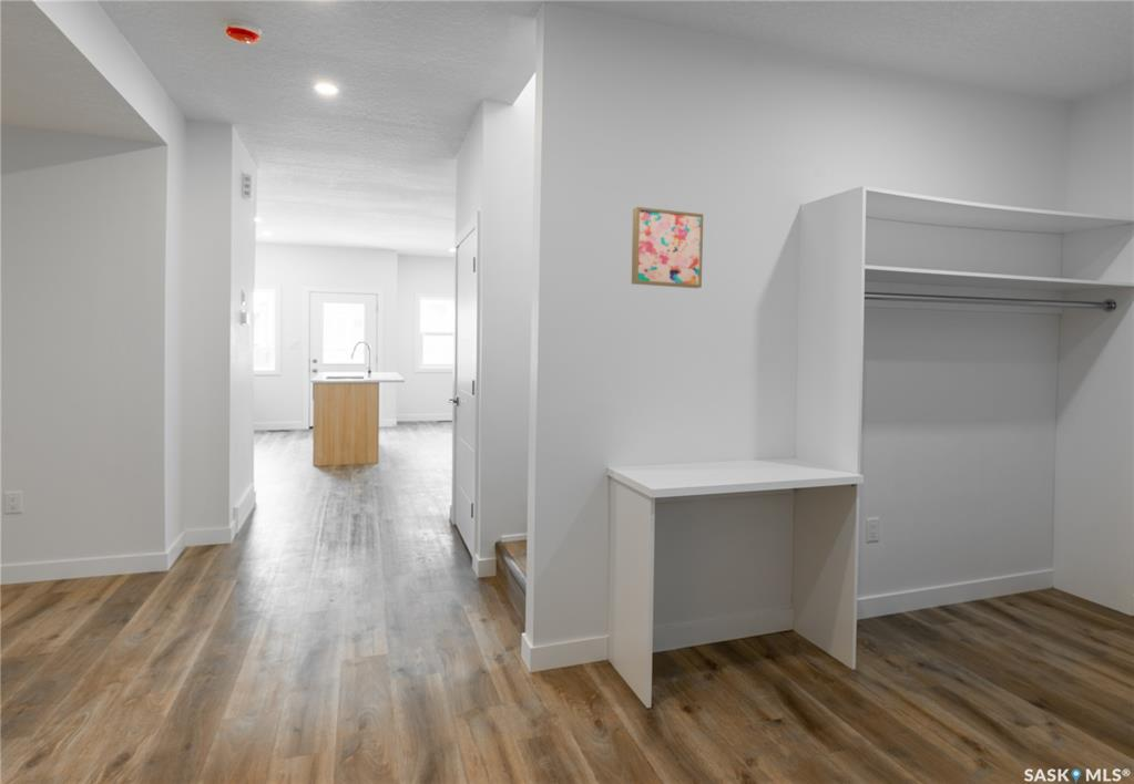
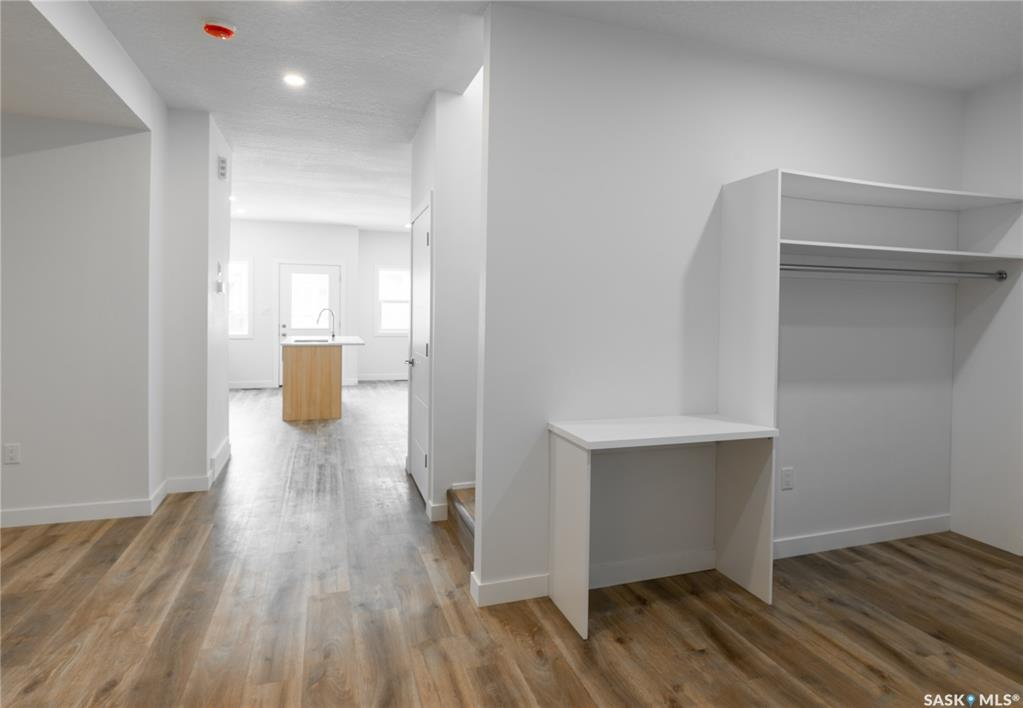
- wall art [631,206,704,289]
